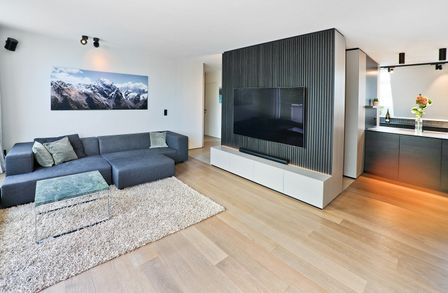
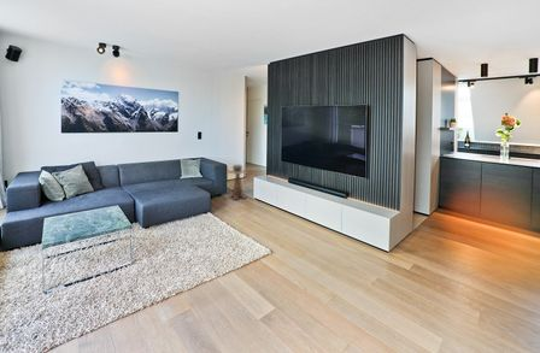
+ side table [227,164,250,201]
